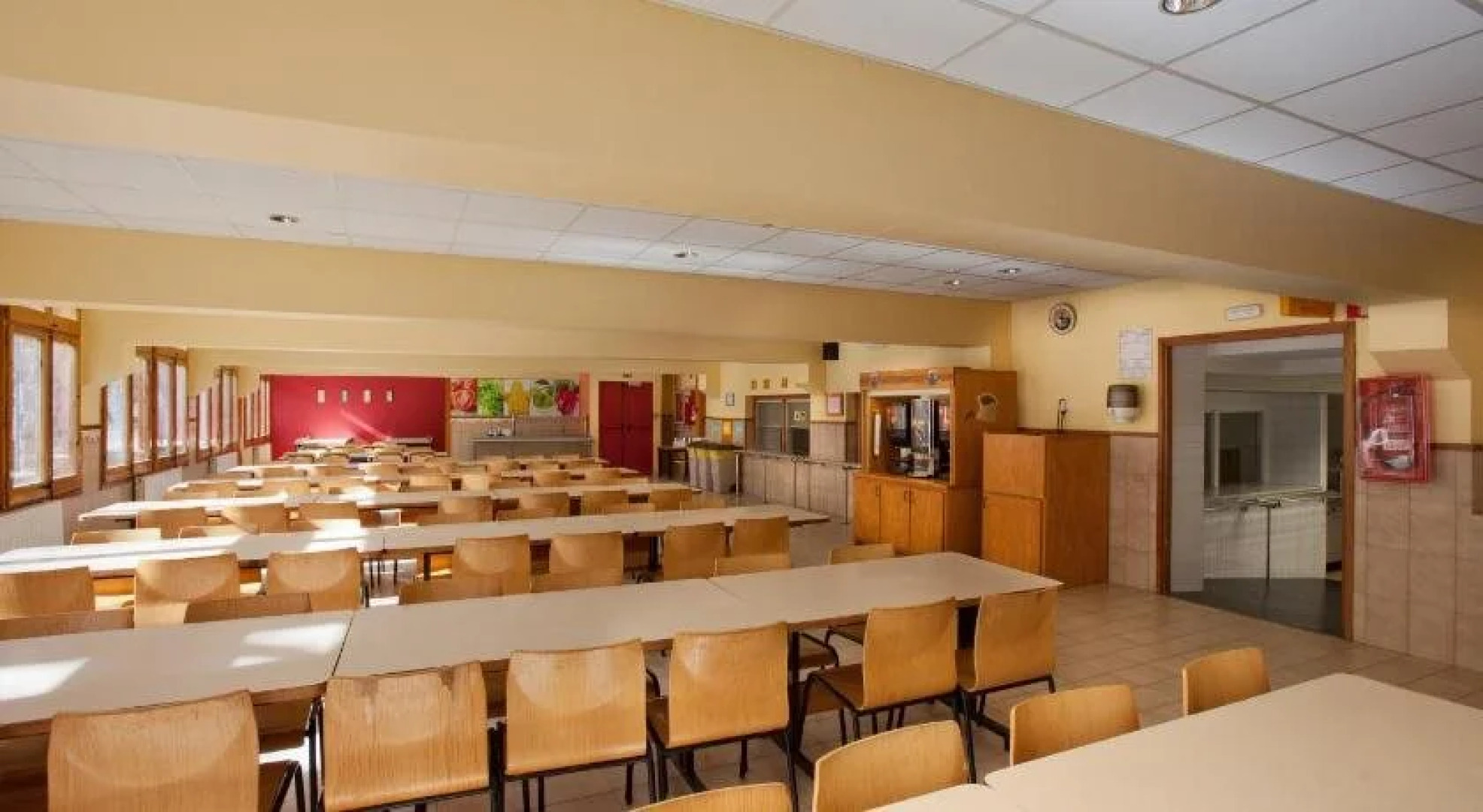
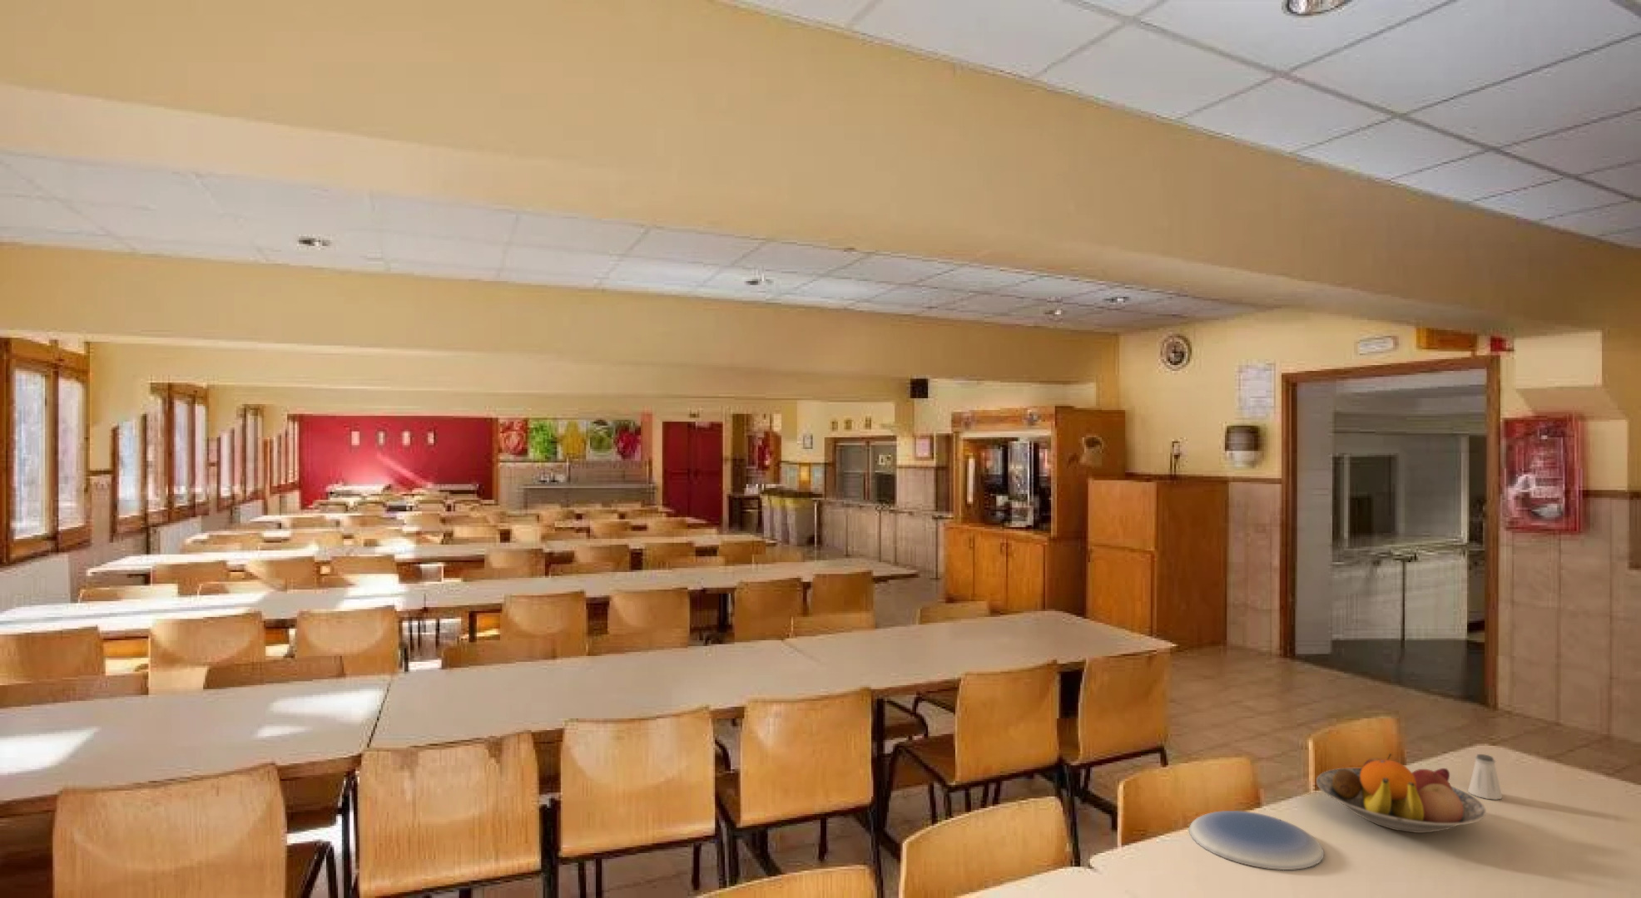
+ fruit bowl [1316,752,1487,834]
+ saltshaker [1467,753,1503,801]
+ plate [1188,810,1325,870]
